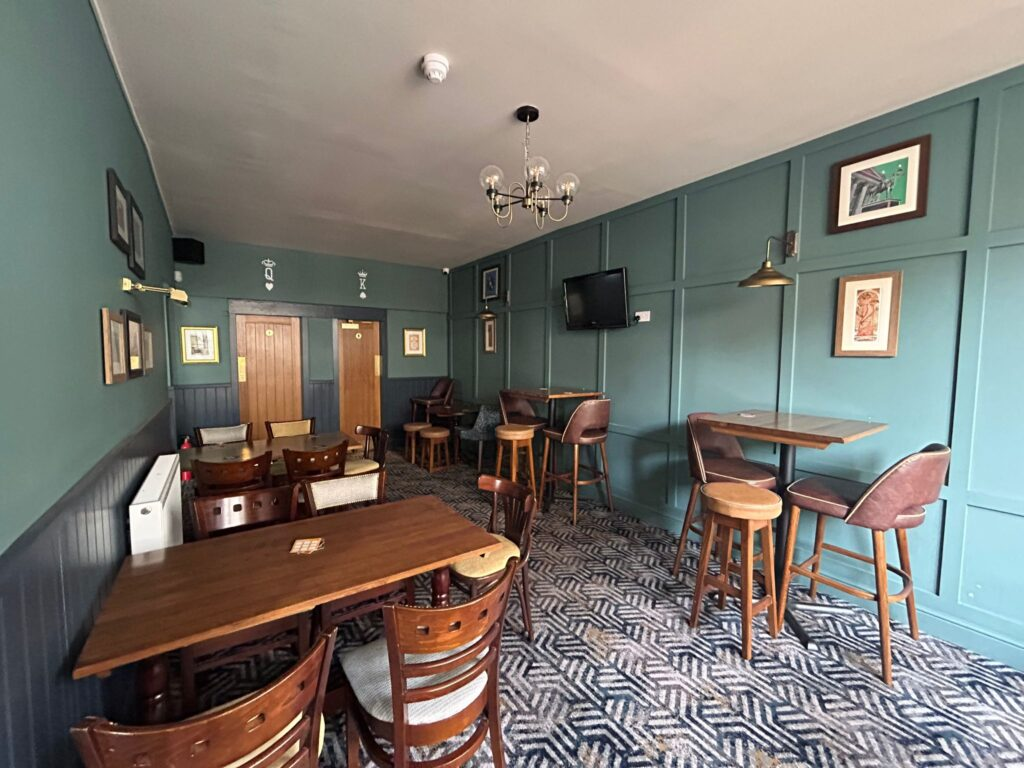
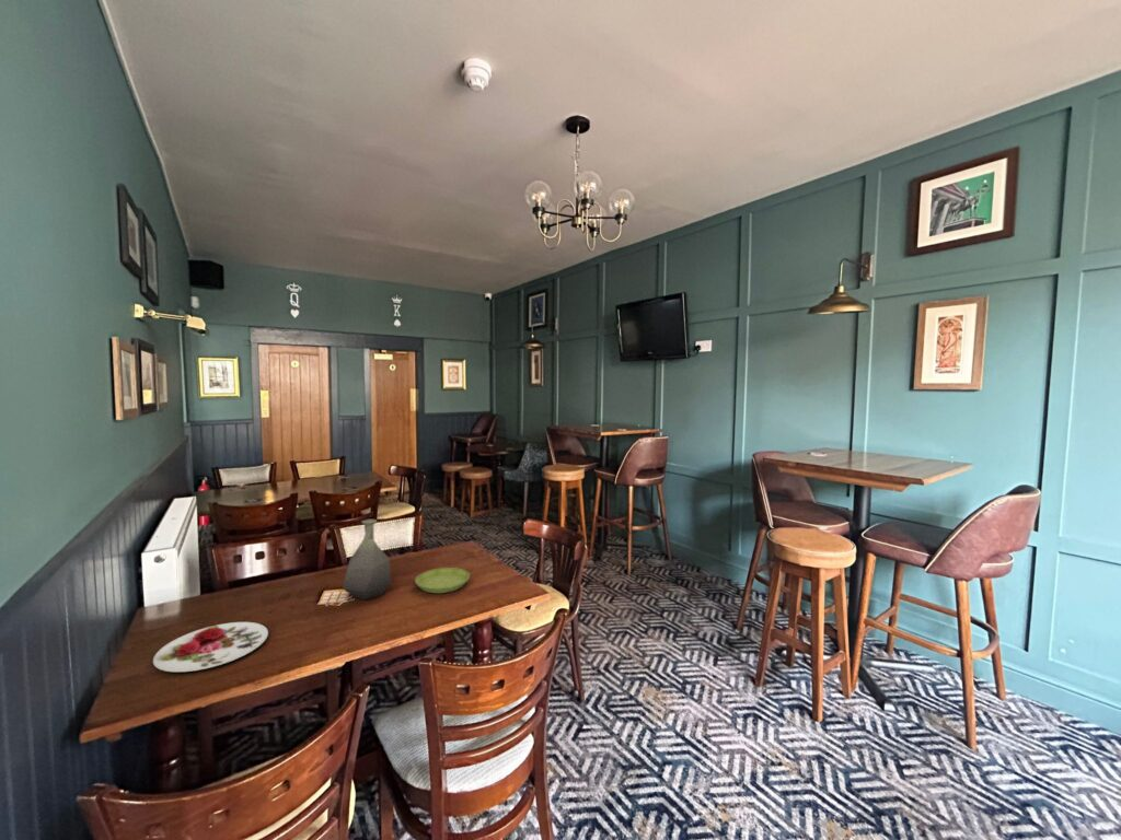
+ plate [152,621,269,673]
+ vase [342,518,392,600]
+ saucer [414,567,471,594]
